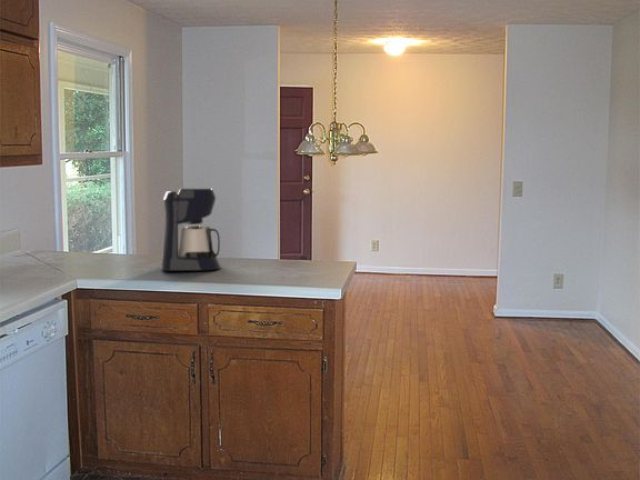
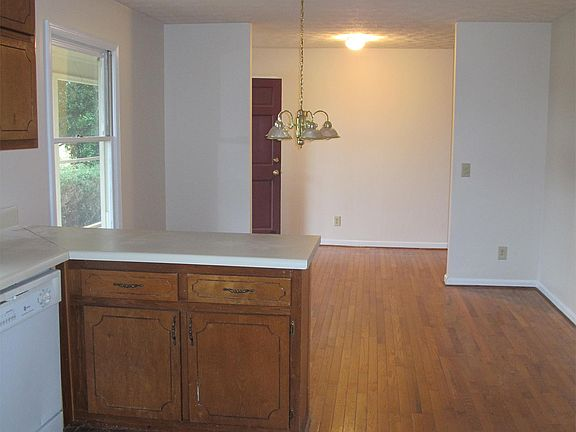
- coffee maker [160,187,222,272]
